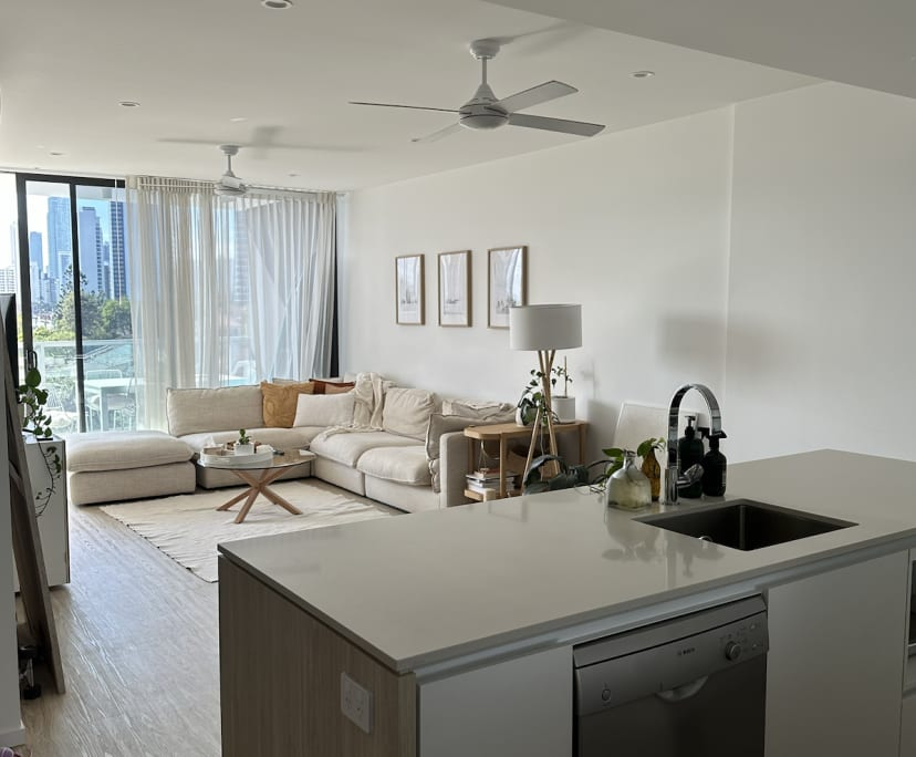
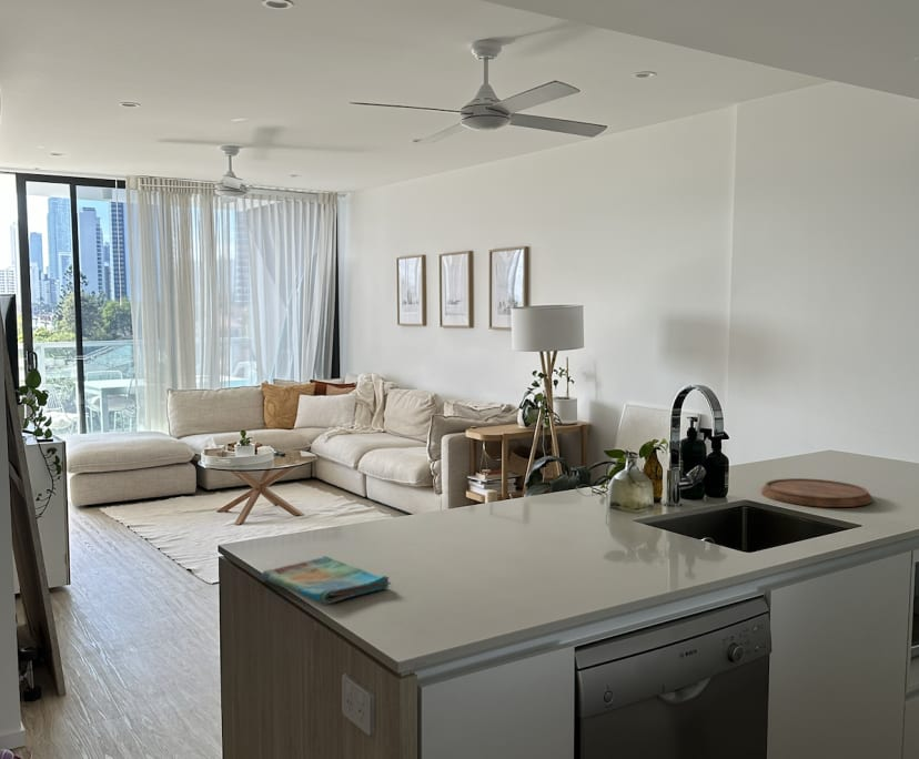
+ cutting board [760,477,873,508]
+ dish towel [260,555,392,605]
